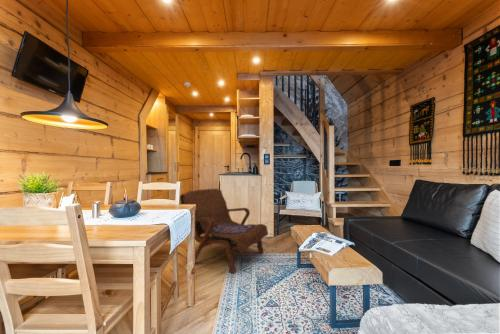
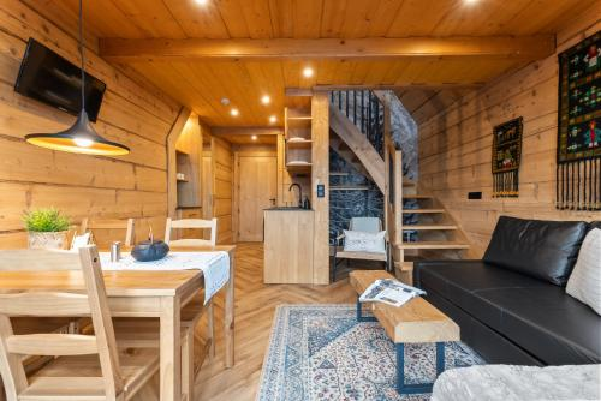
- armchair [179,188,269,274]
